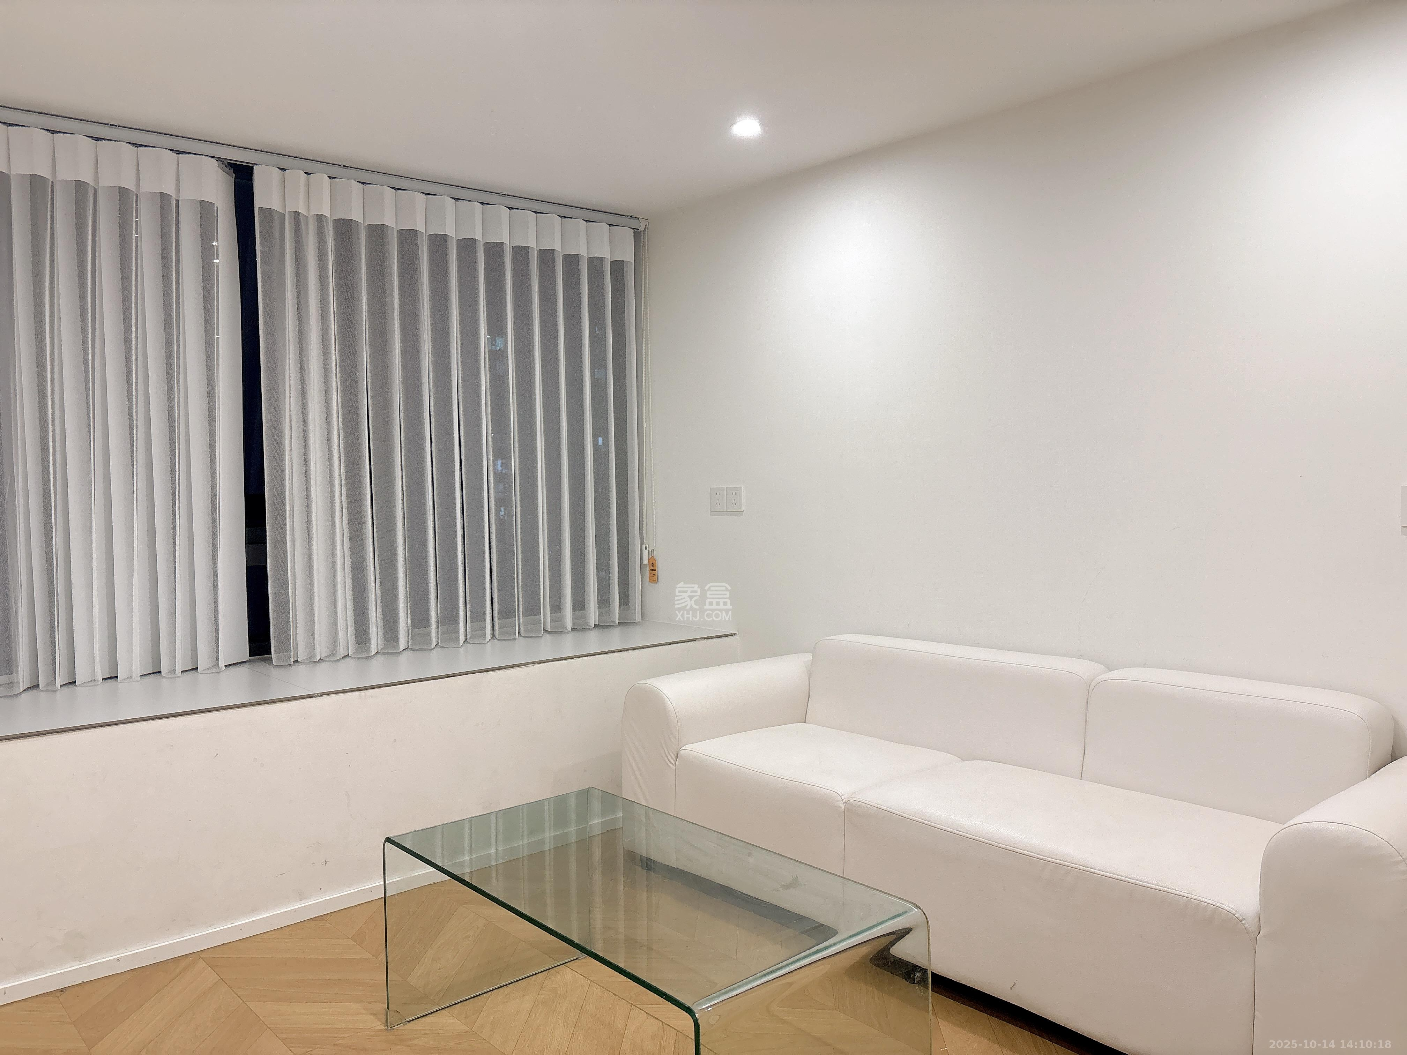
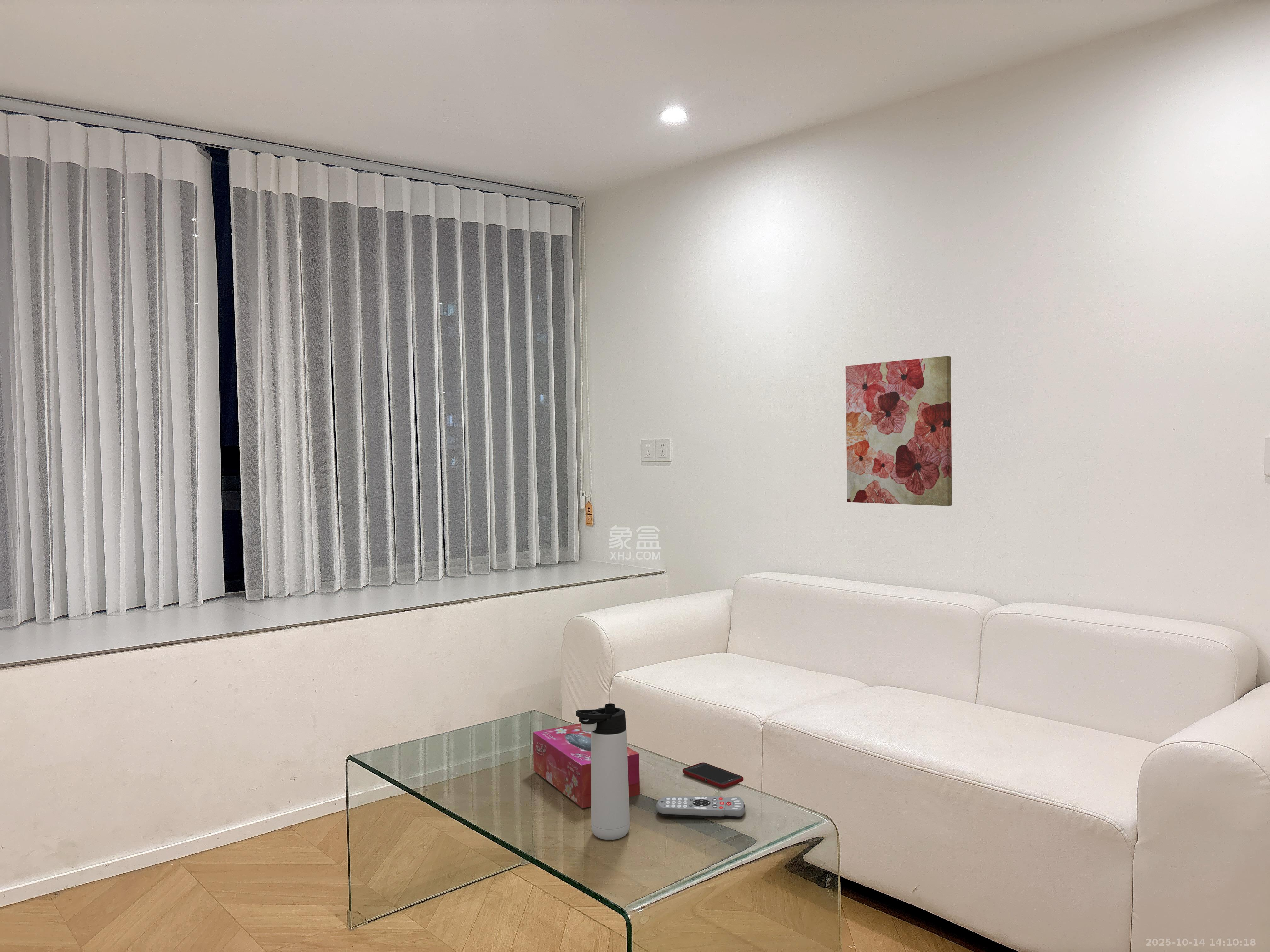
+ remote control [656,796,745,819]
+ wall art [845,356,952,506]
+ cell phone [682,762,744,788]
+ thermos bottle [575,703,630,840]
+ tissue box [533,723,640,808]
